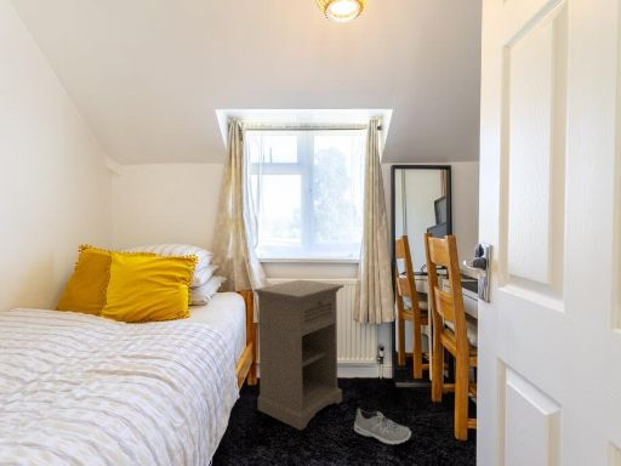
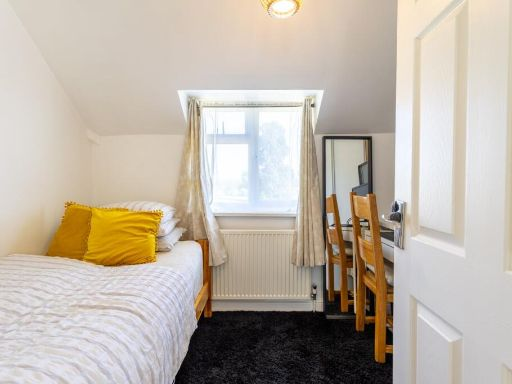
- nightstand [252,279,344,431]
- sneaker [353,408,412,445]
